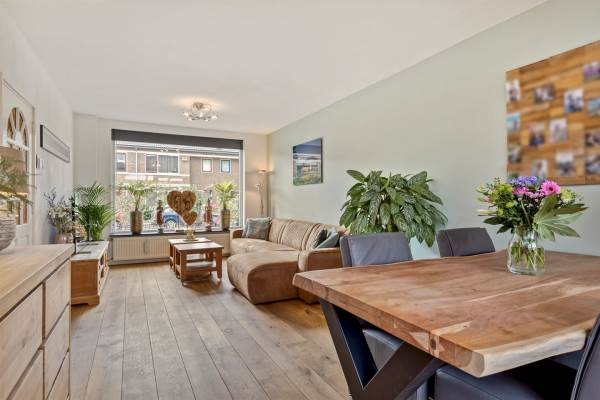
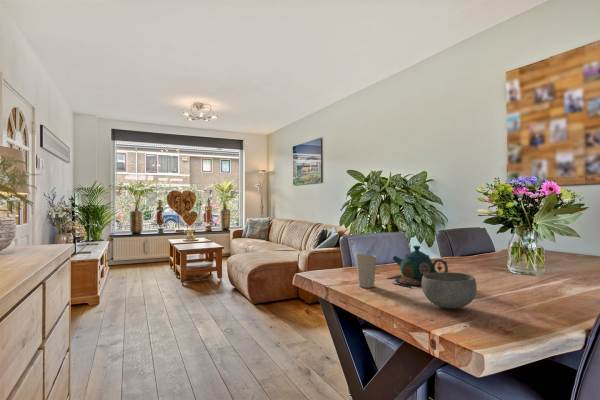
+ cup [355,252,377,289]
+ bowl [421,271,478,309]
+ teapot [385,245,449,288]
